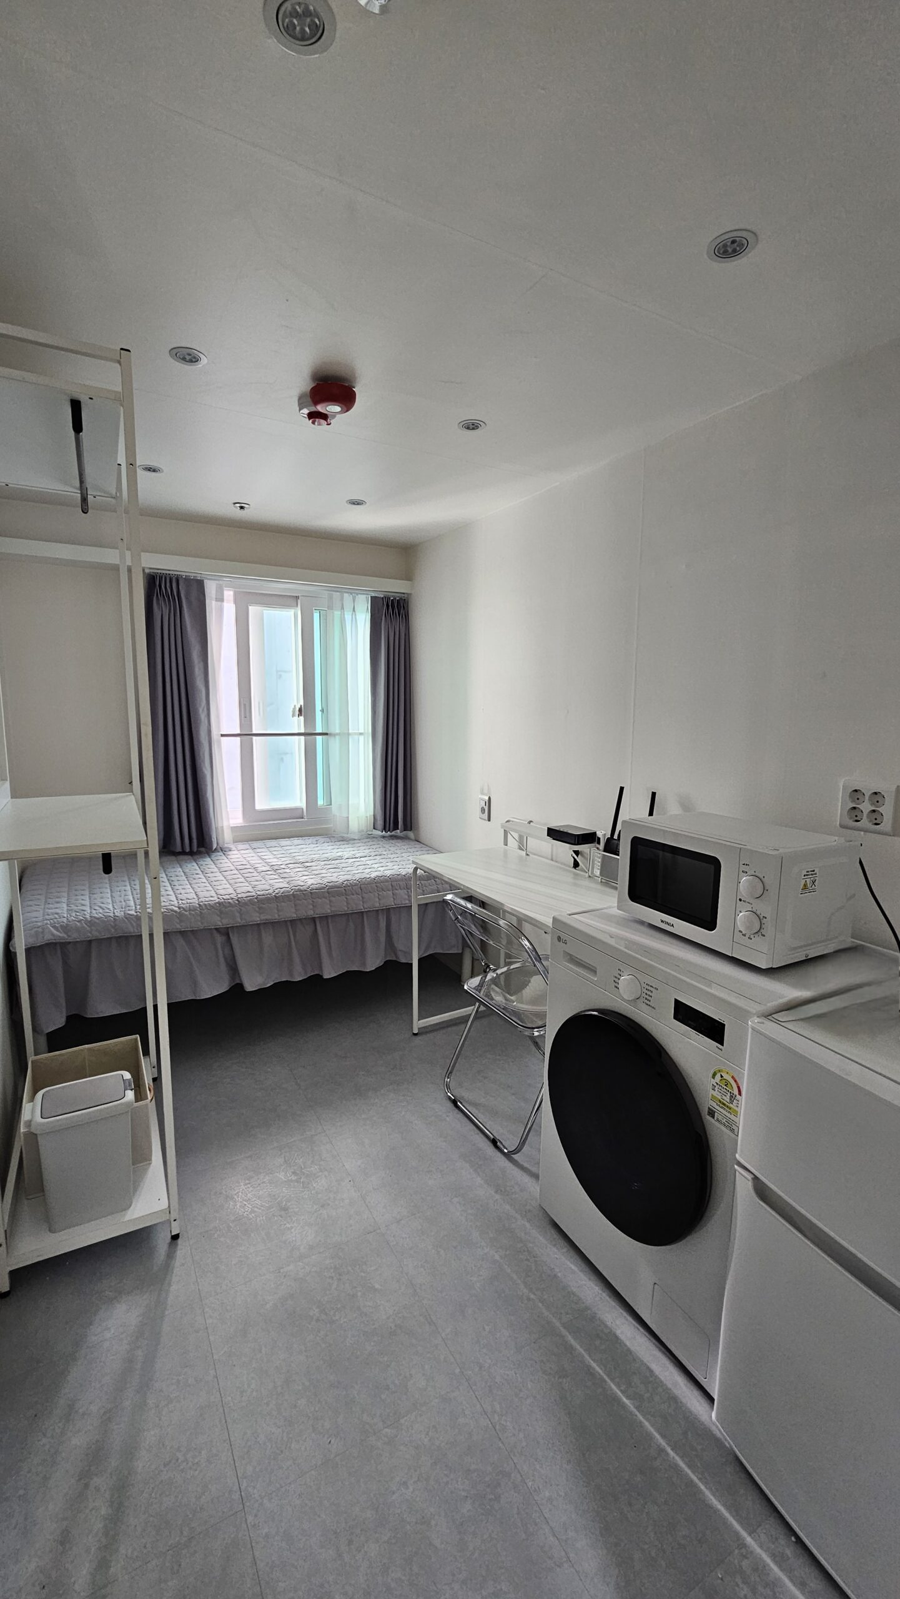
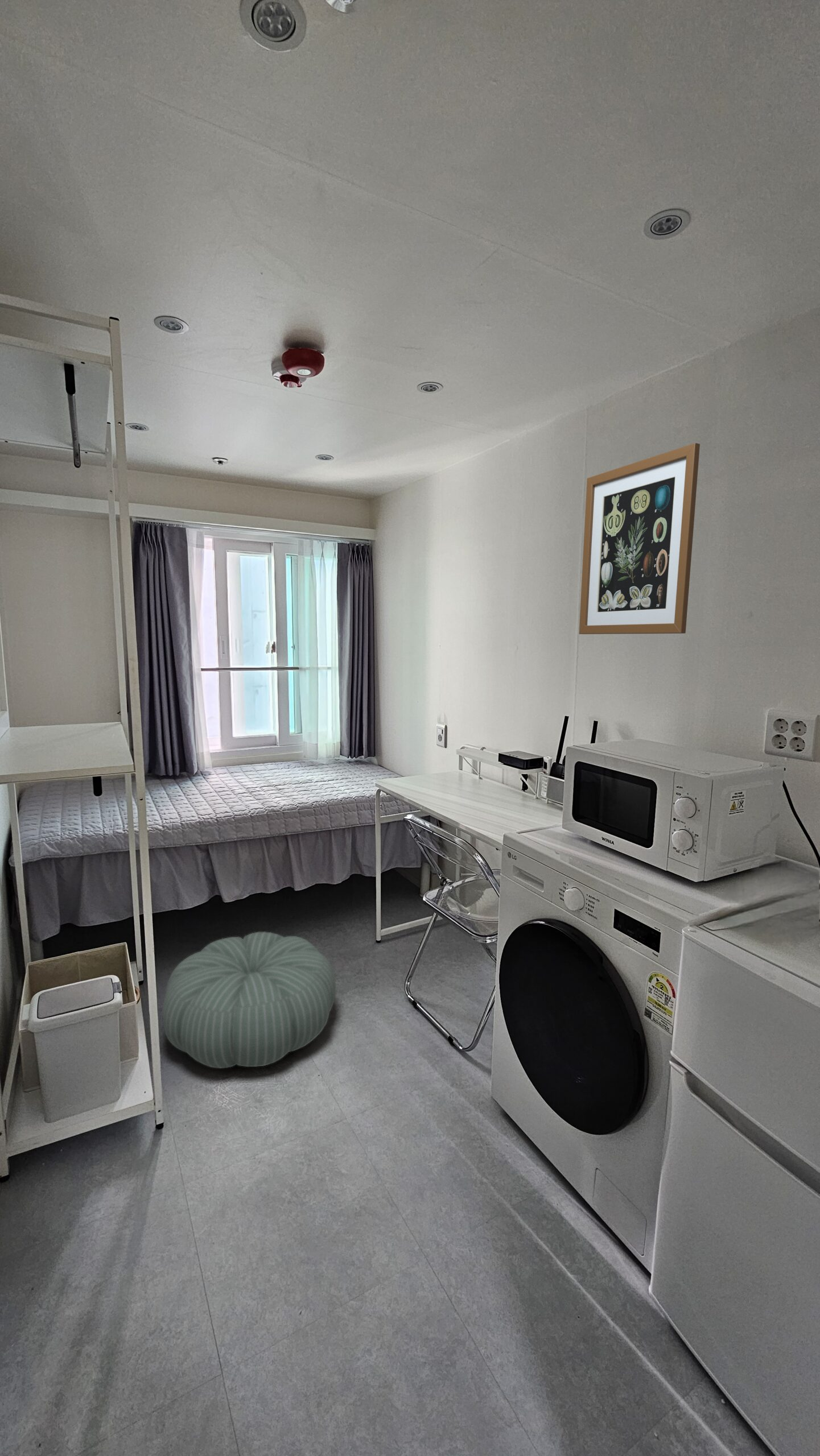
+ pouf [162,932,336,1069]
+ wall art [579,442,700,635]
